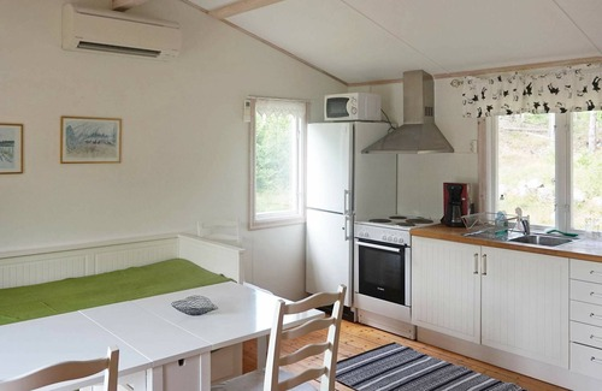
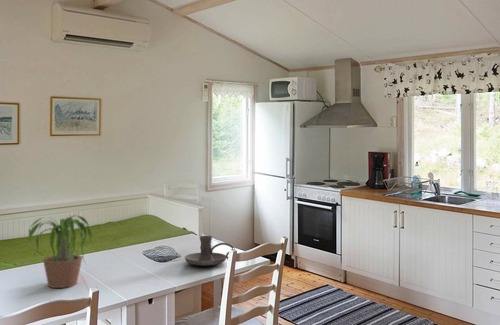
+ potted plant [15,214,100,289]
+ candle holder [184,235,236,267]
